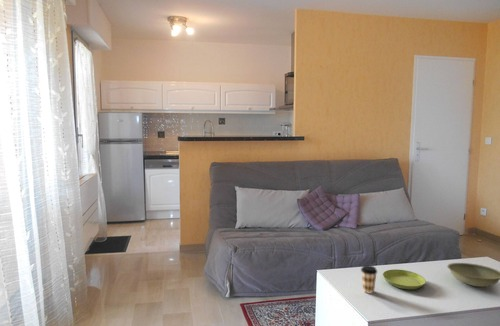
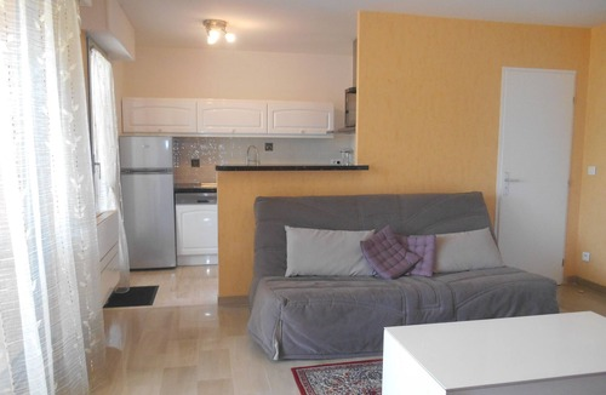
- saucer [382,268,426,290]
- bowl [446,262,500,288]
- coffee cup [360,264,378,295]
